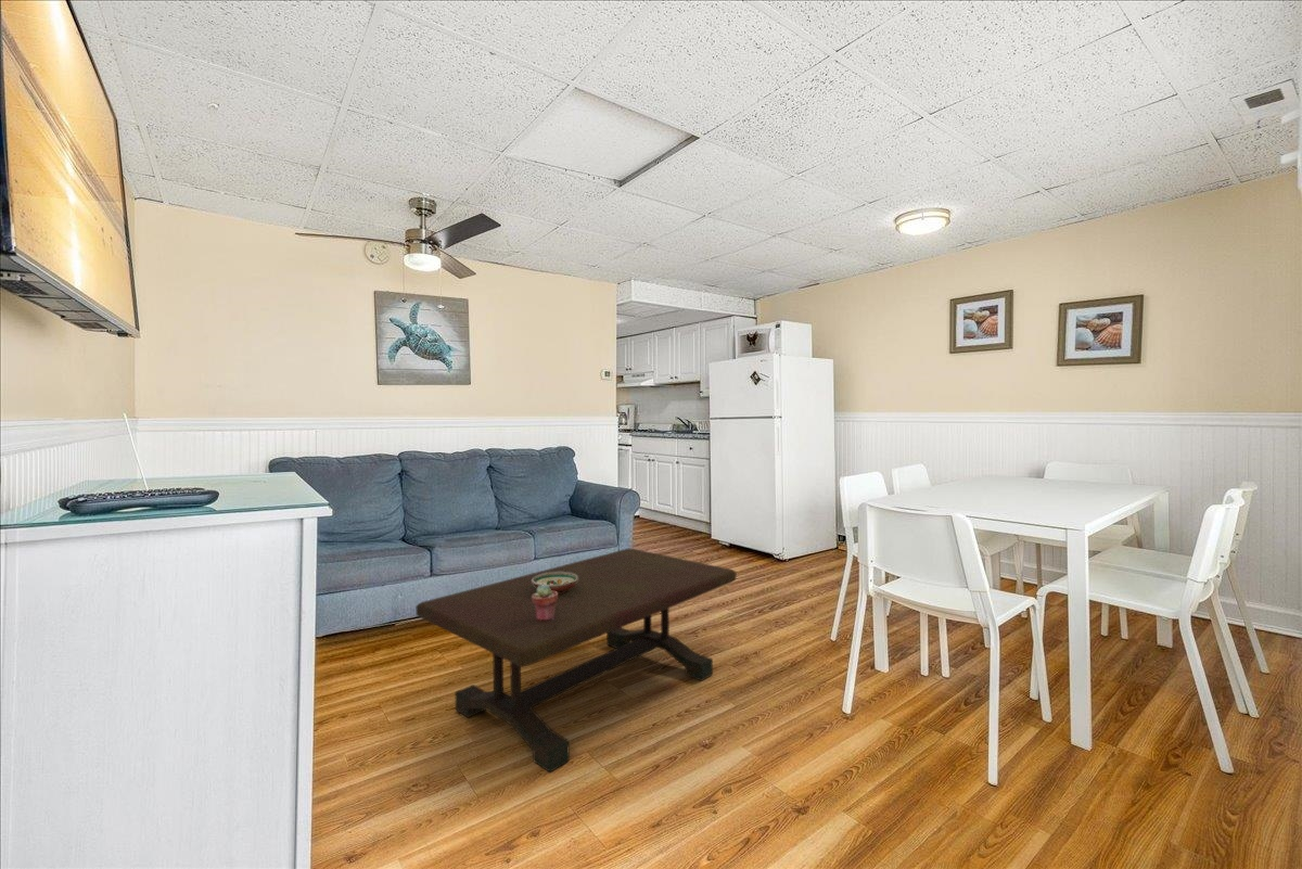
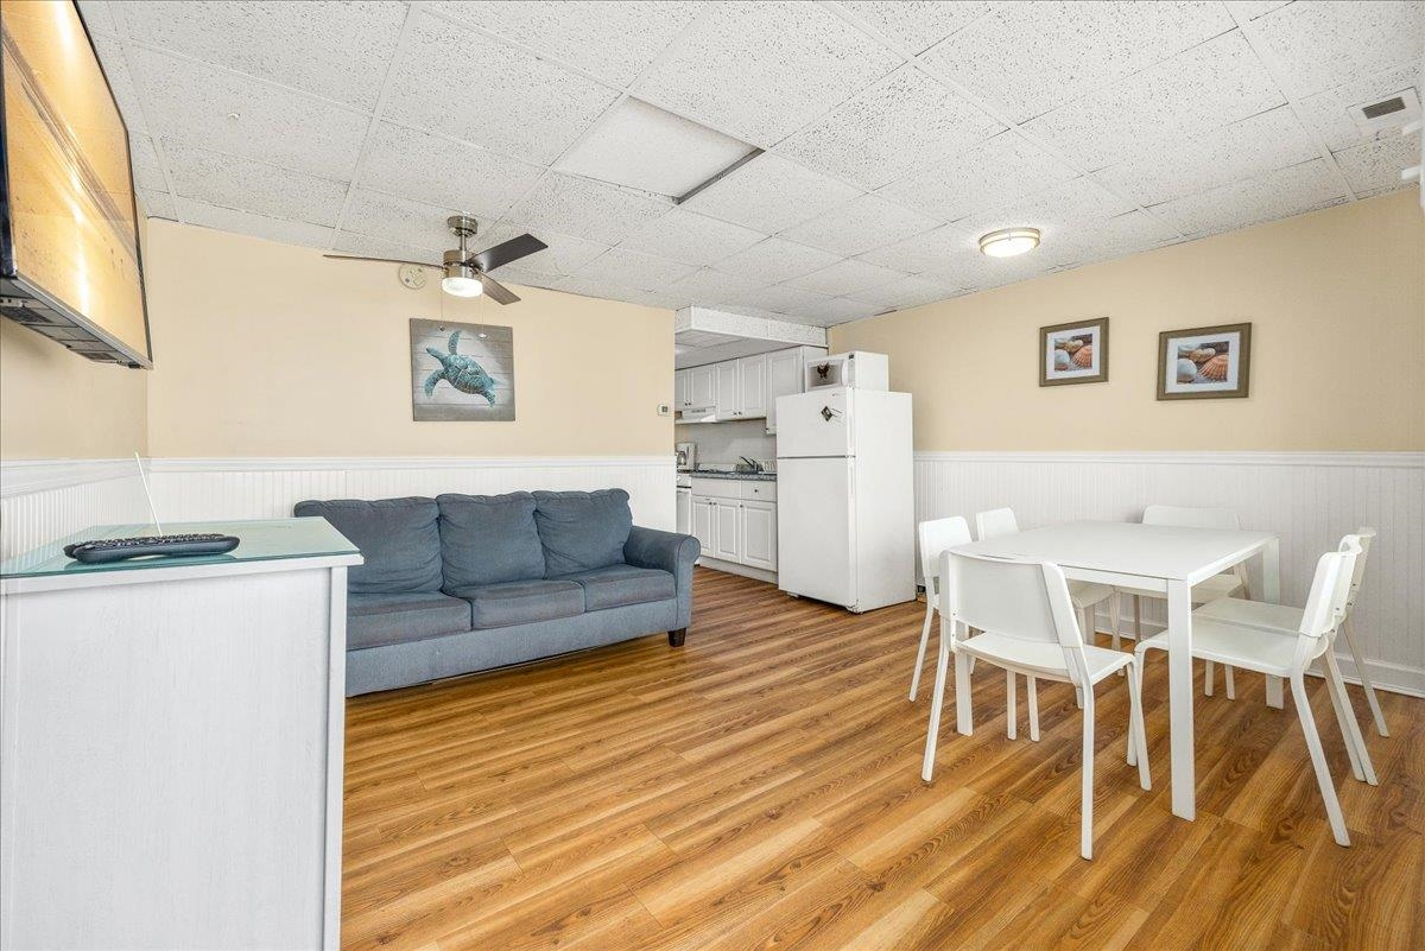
- decorative bowl [532,572,578,593]
- coffee table [414,548,737,774]
- potted succulent [532,585,558,621]
